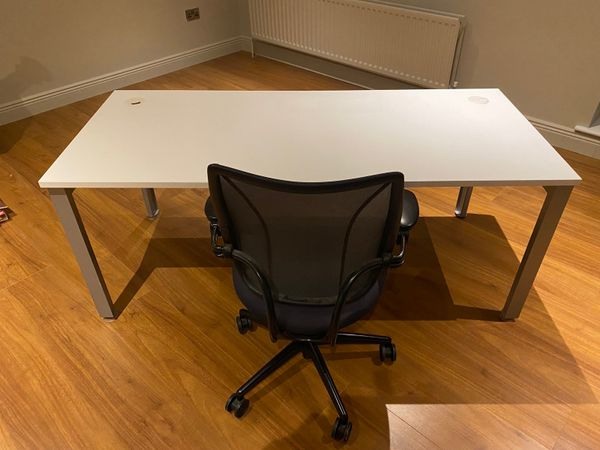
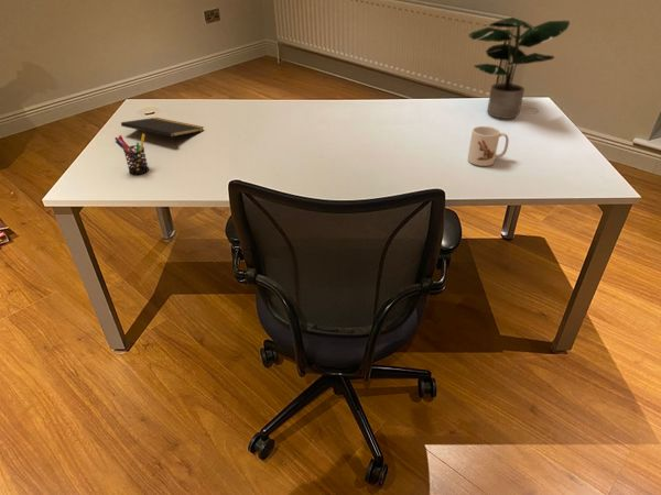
+ potted plant [468,16,571,120]
+ mug [466,125,510,167]
+ pen holder [113,133,150,175]
+ notepad [120,117,205,147]
